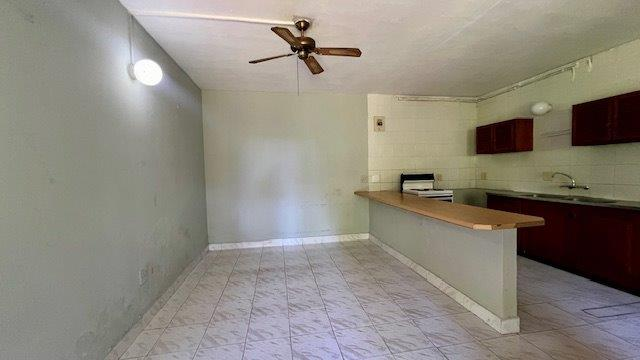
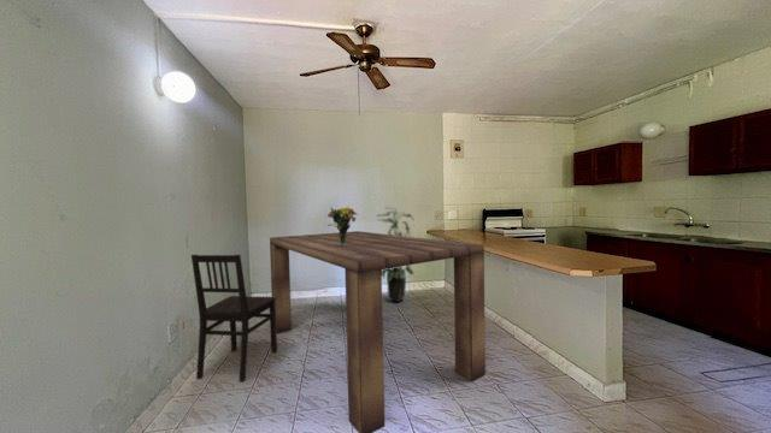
+ dining table [269,230,487,433]
+ indoor plant [376,206,418,303]
+ dining chair [190,254,278,382]
+ bouquet [325,206,359,245]
